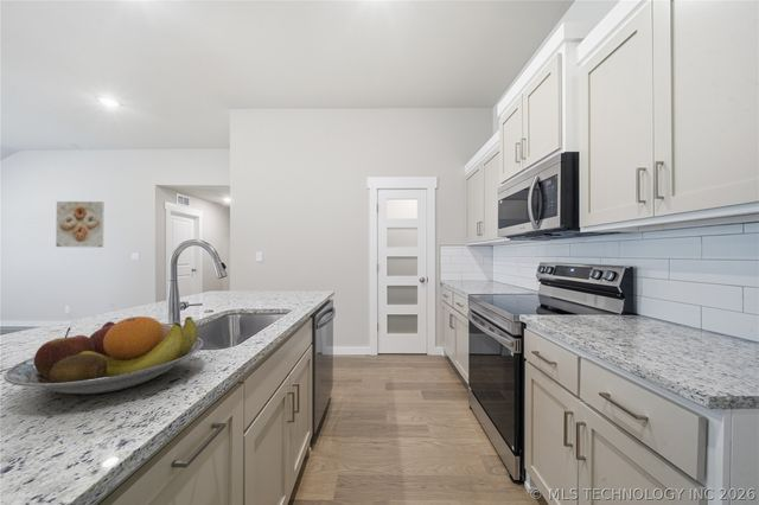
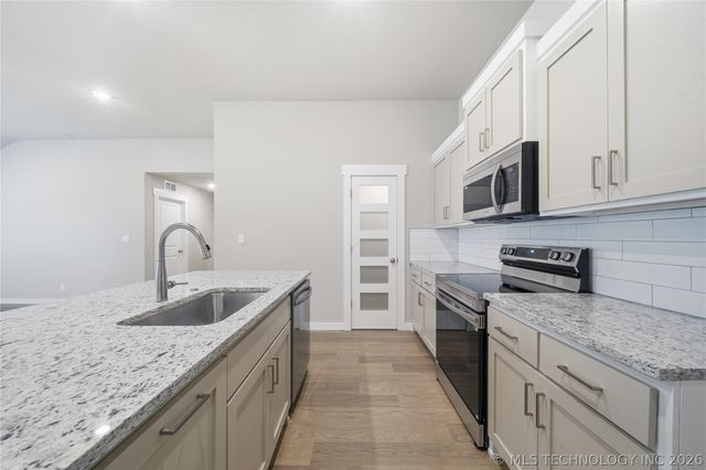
- fruit bowl [2,315,204,396]
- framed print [55,200,104,249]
